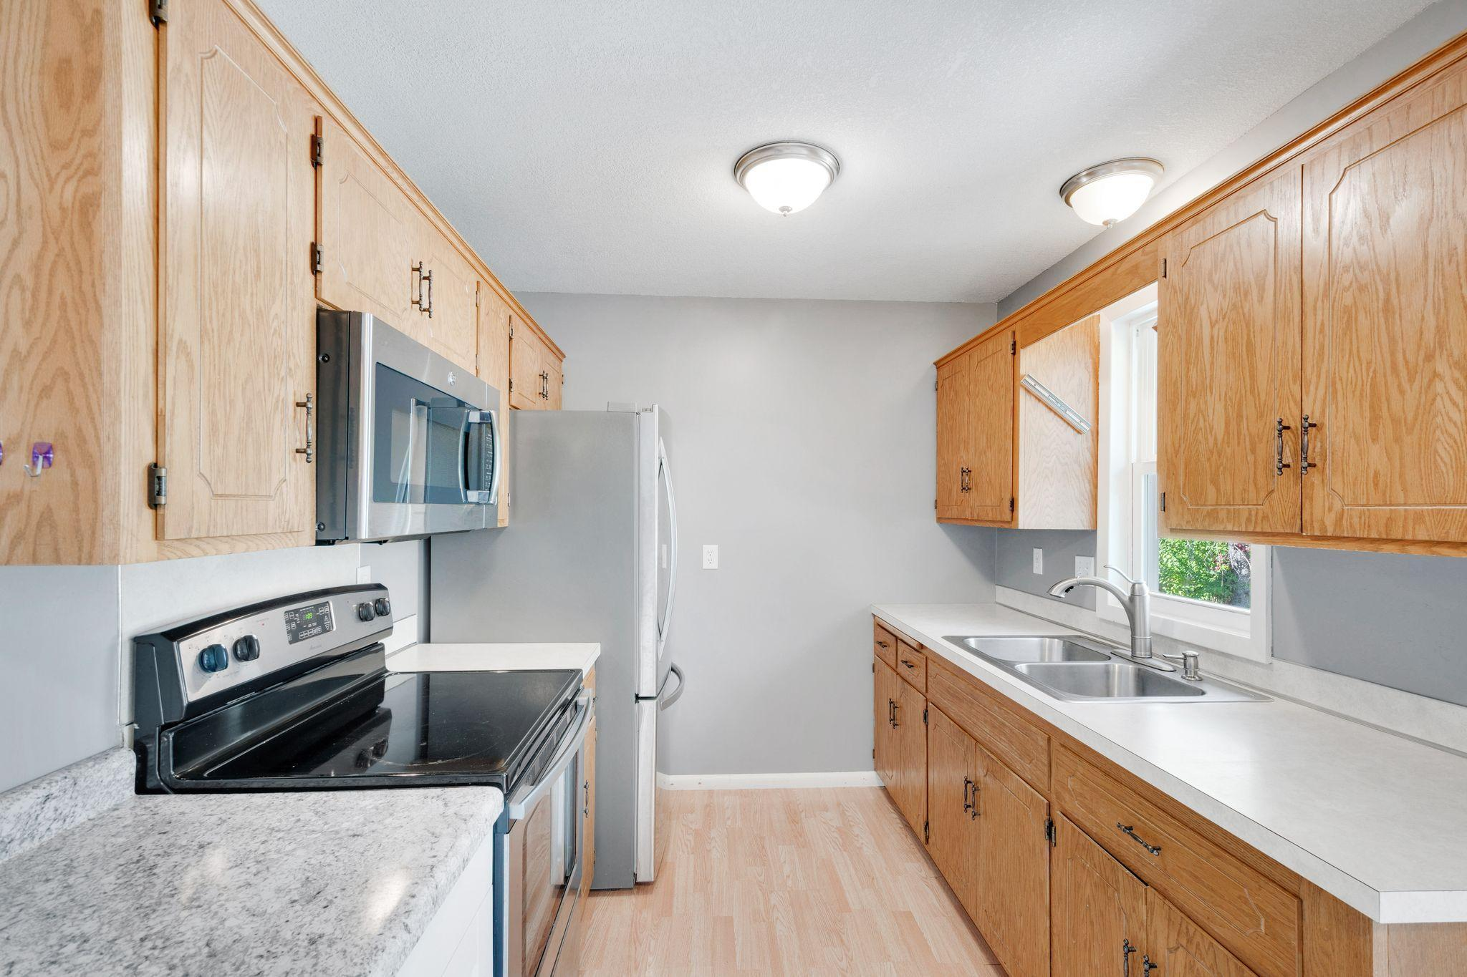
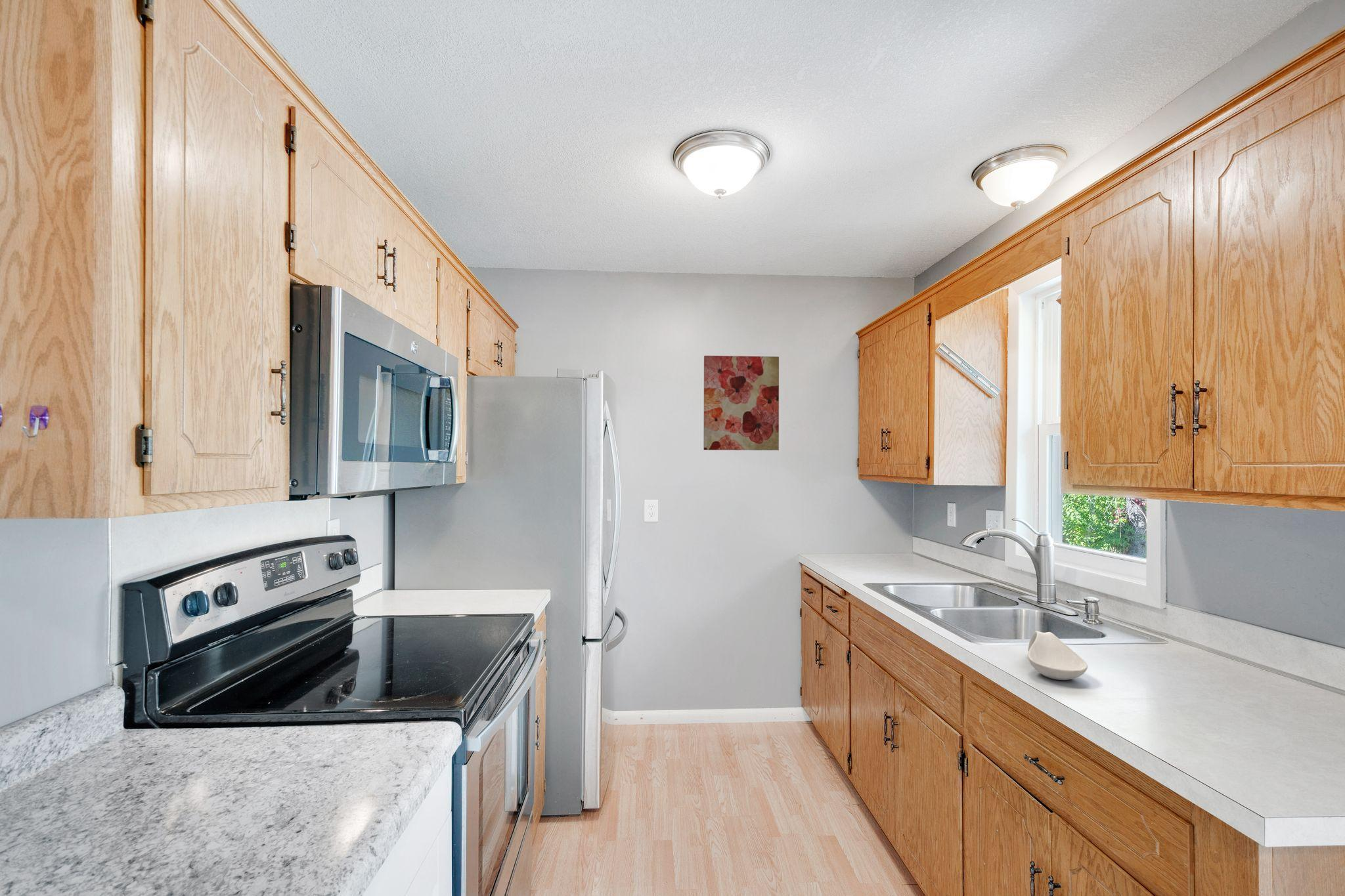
+ spoon rest [1027,630,1088,681]
+ wall art [703,355,780,451]
